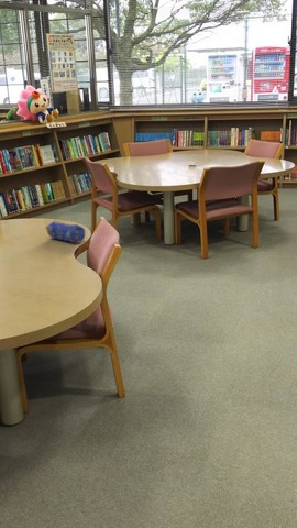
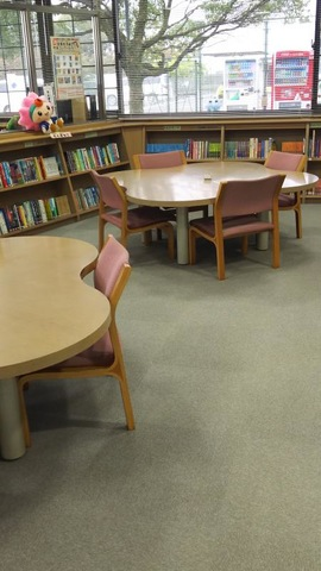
- pencil case [45,220,86,244]
